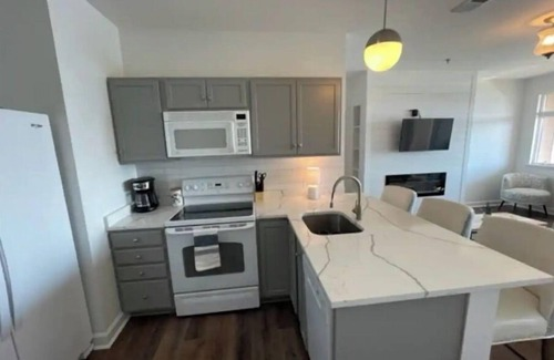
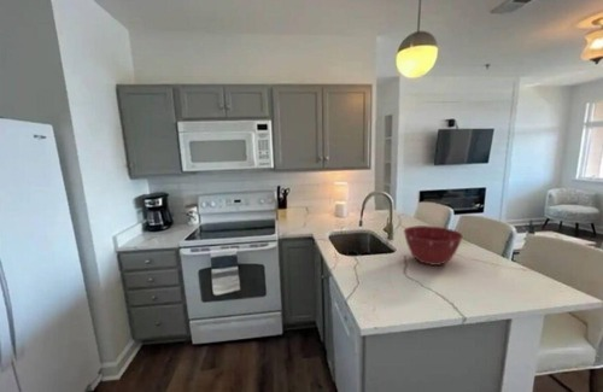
+ mixing bowl [403,224,464,267]
